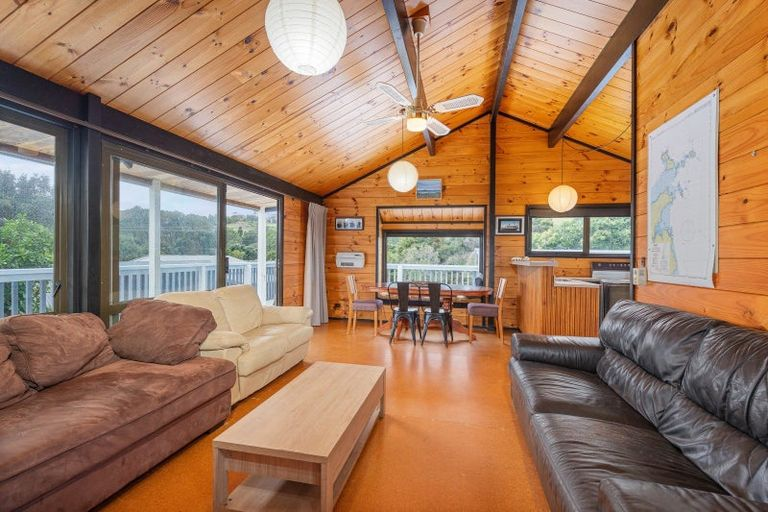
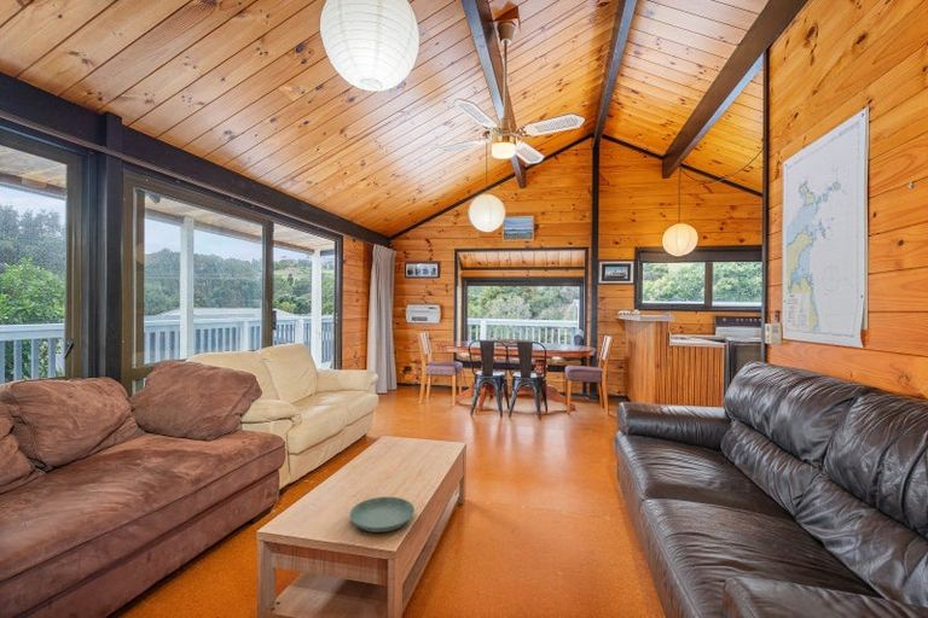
+ saucer [348,496,416,534]
